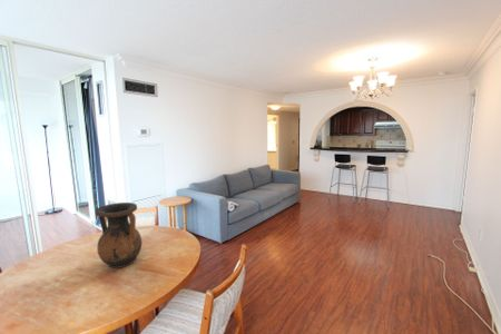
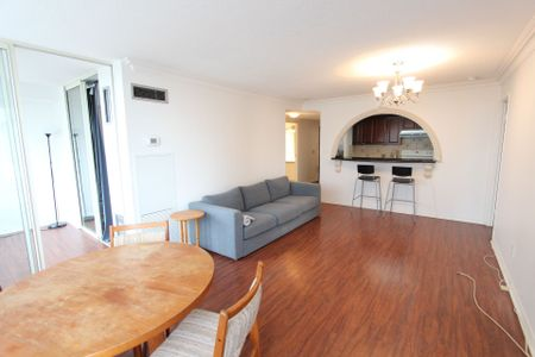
- vase [95,202,143,269]
